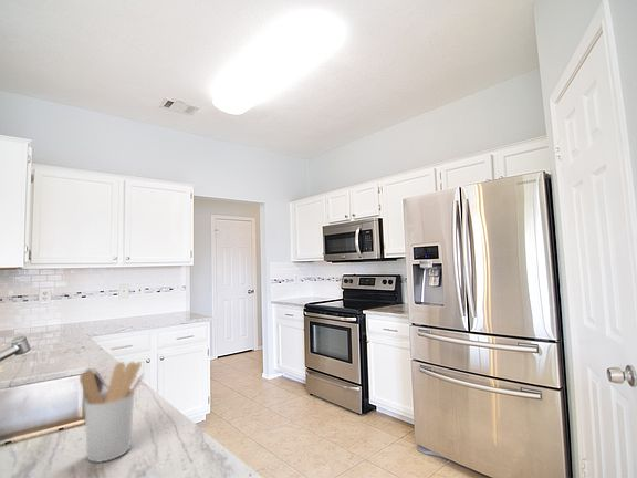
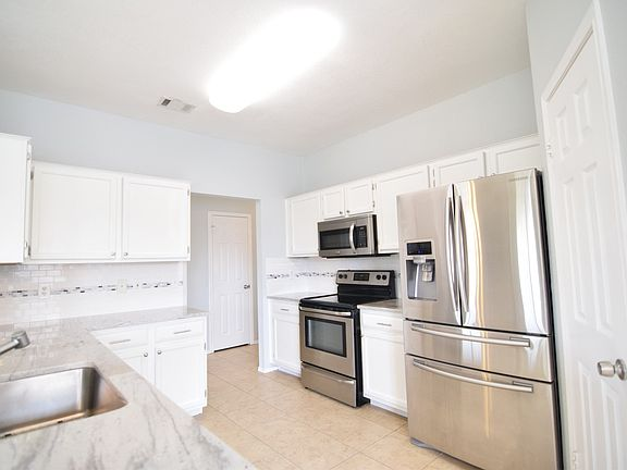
- utensil holder [79,361,145,464]
